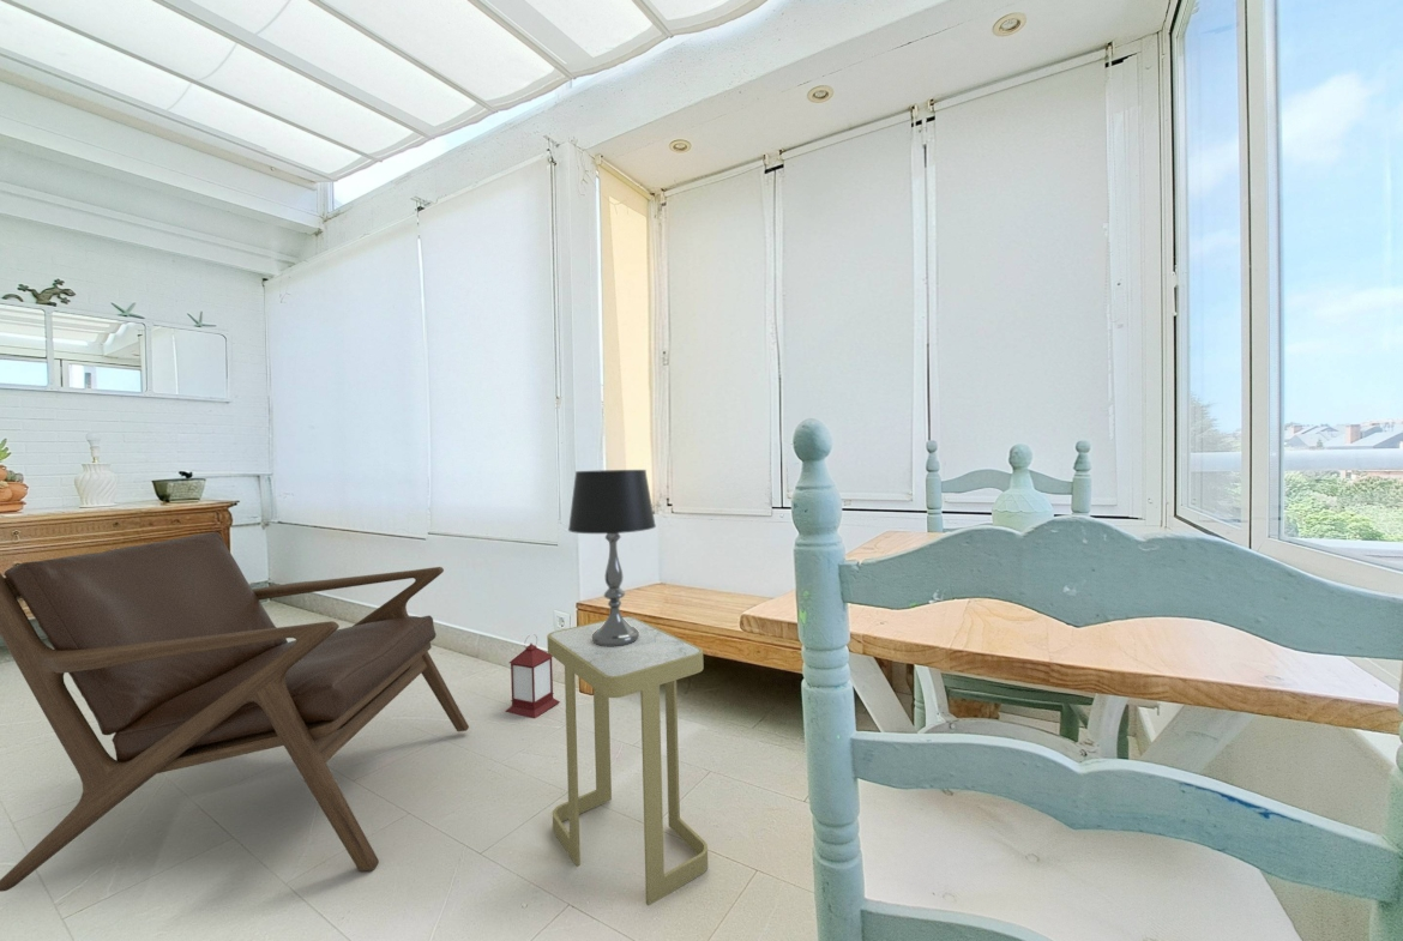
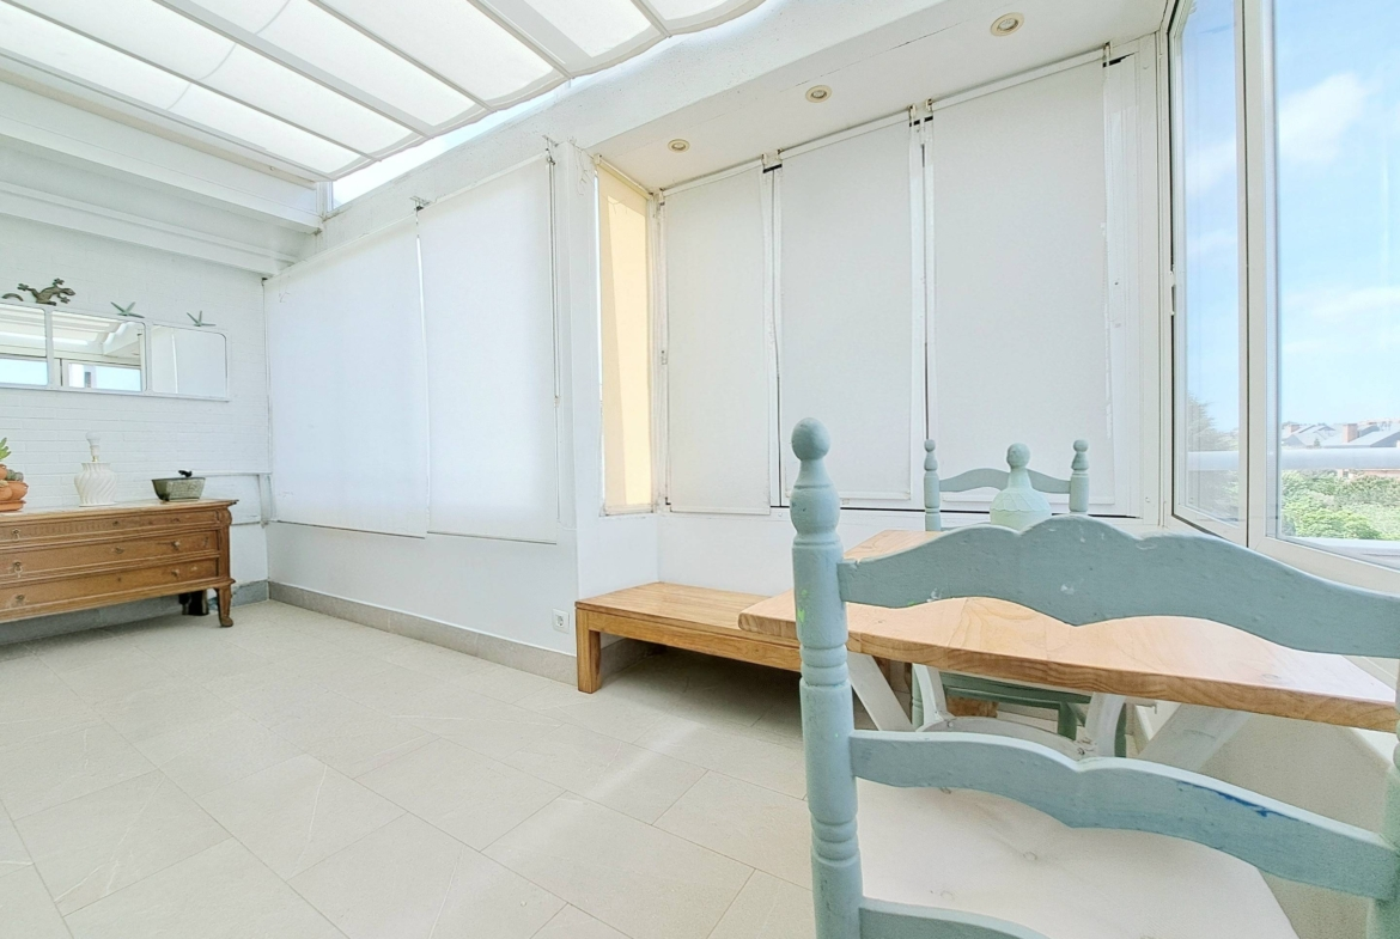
- side table [546,615,709,906]
- table lamp [567,469,657,647]
- lantern [504,635,561,719]
- lounge chair [0,531,470,893]
